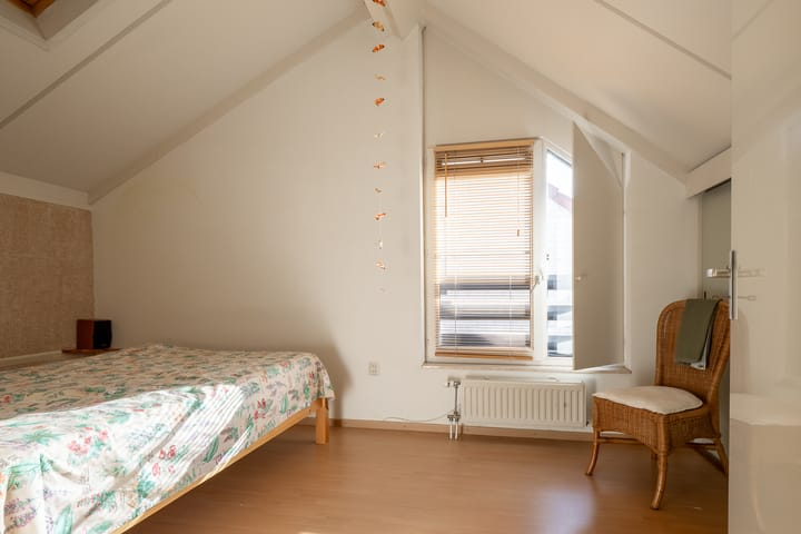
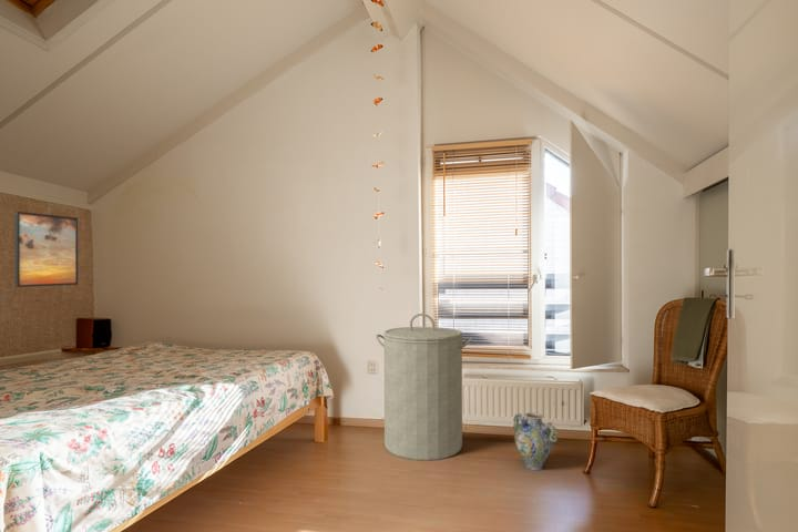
+ ceramic jug [512,411,559,471]
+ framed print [14,211,79,288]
+ laundry hamper [375,313,473,461]
